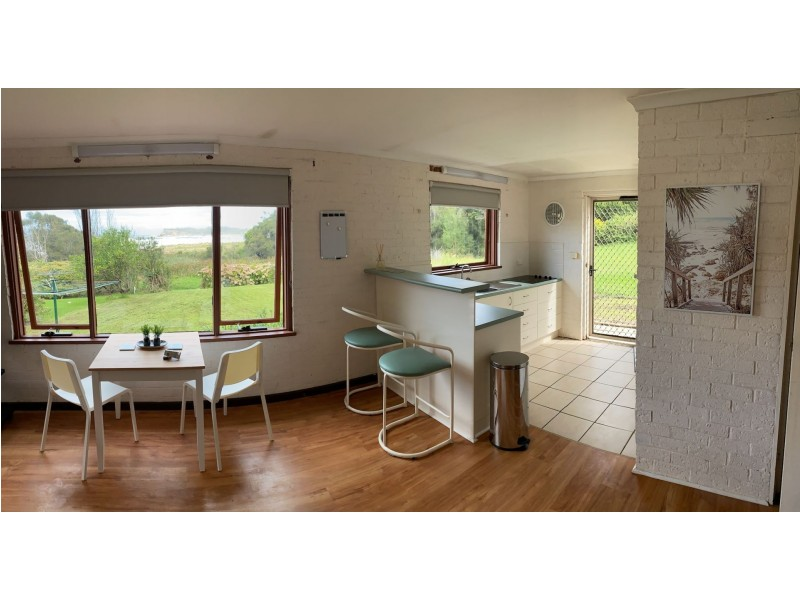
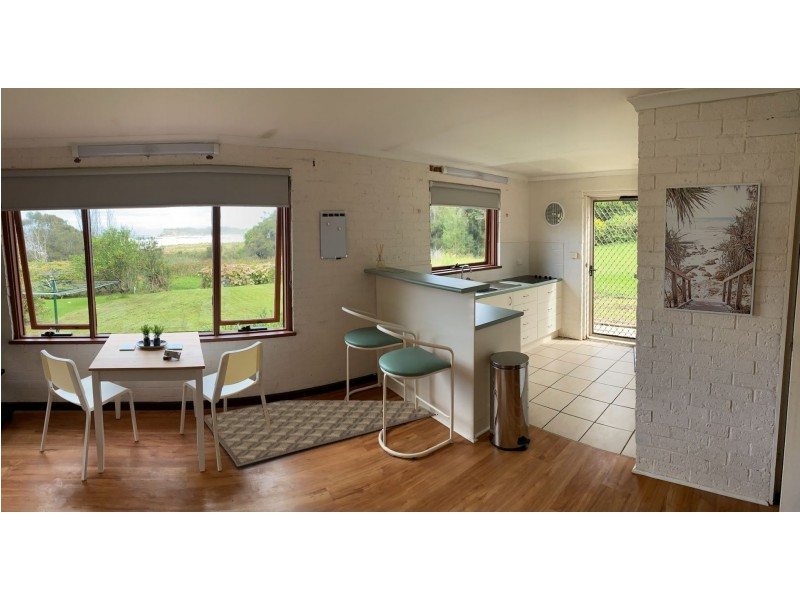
+ rug [203,400,437,467]
